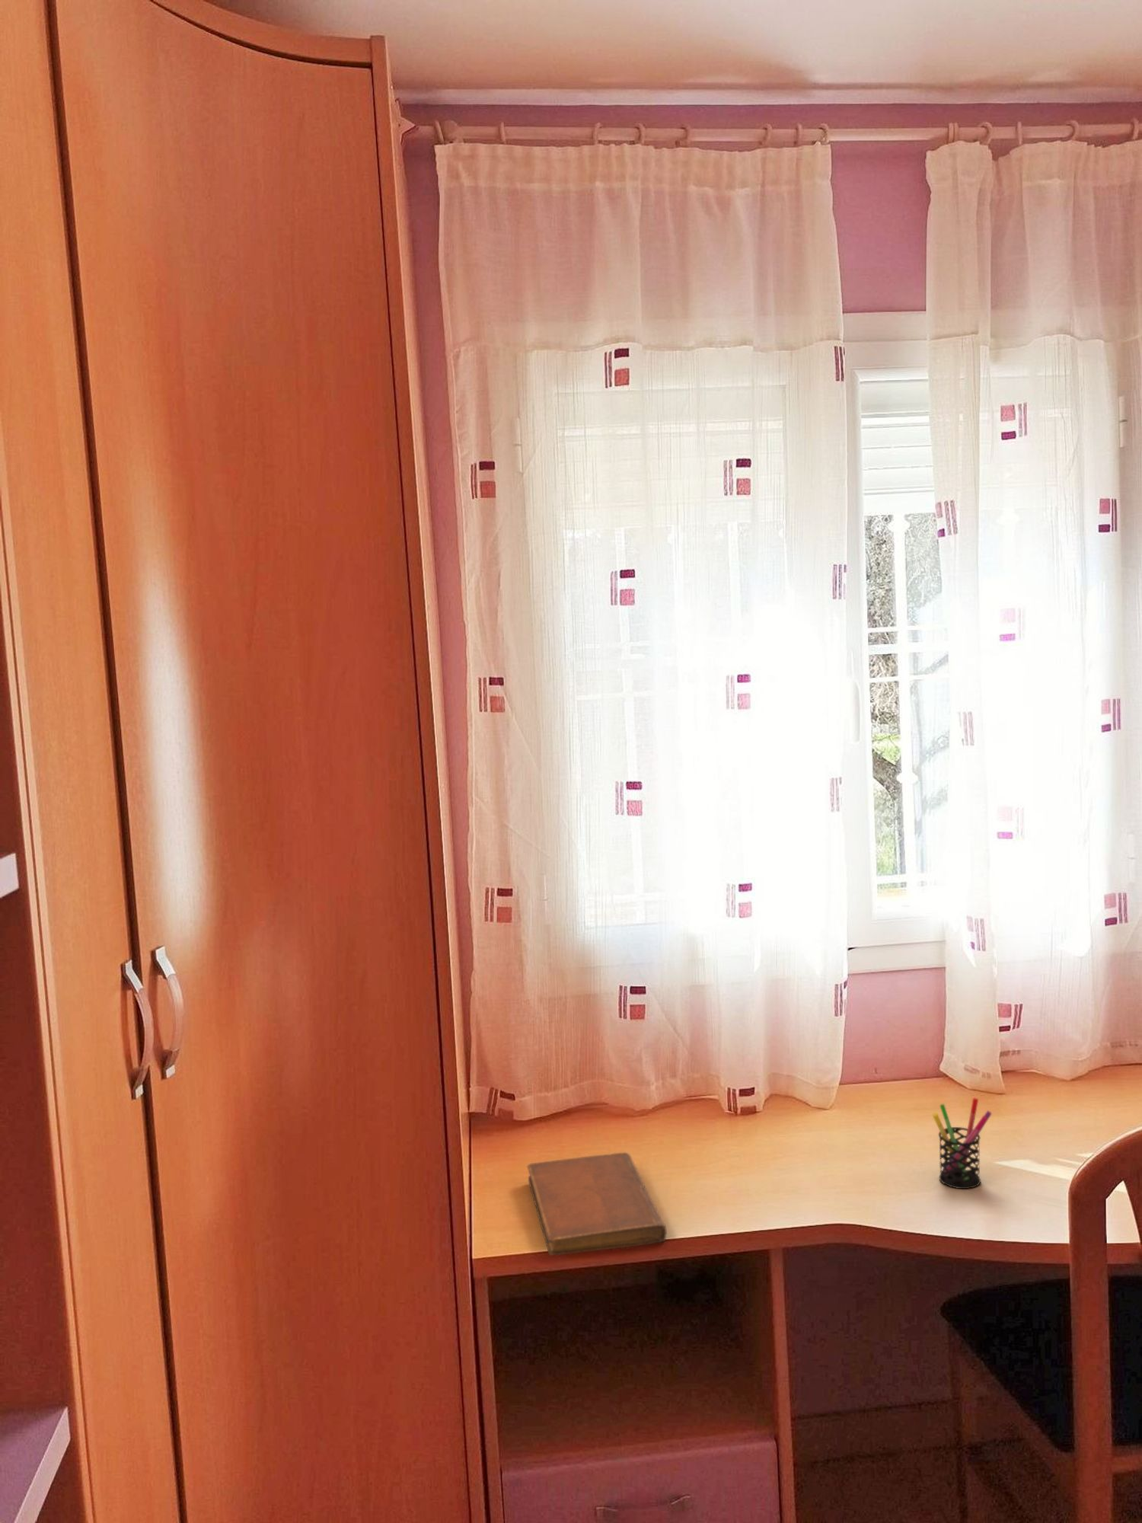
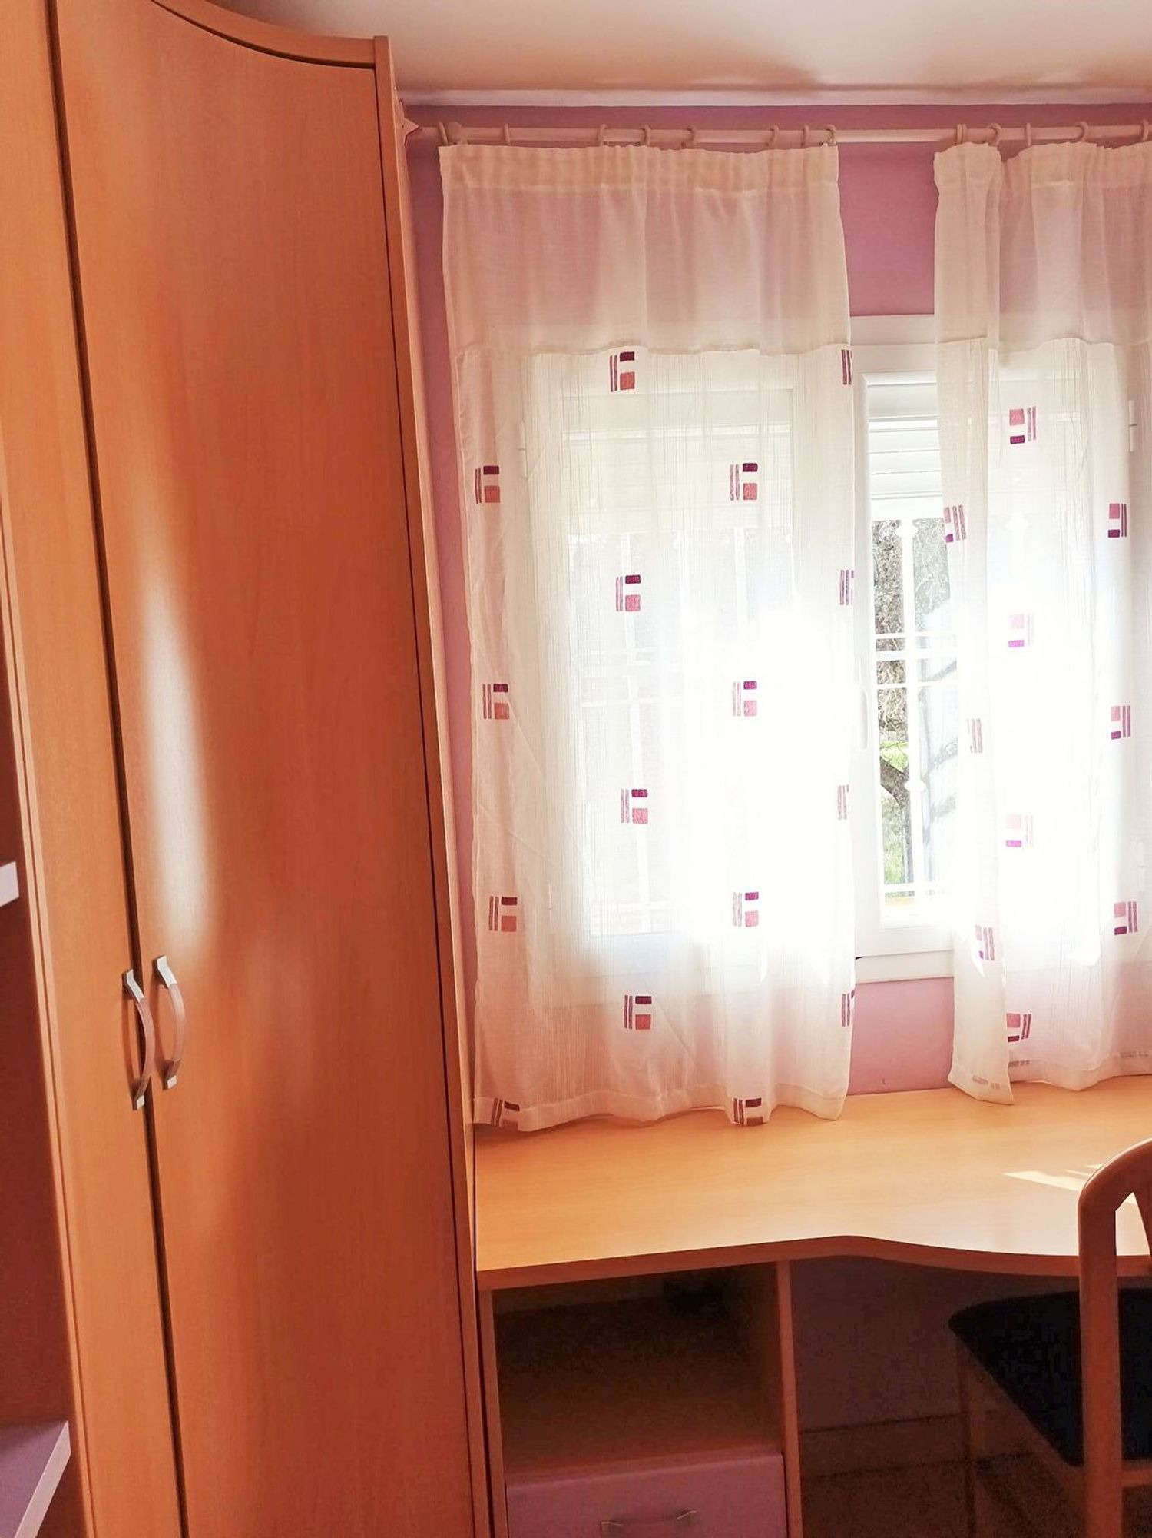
- notebook [527,1152,667,1257]
- pen holder [932,1097,992,1190]
